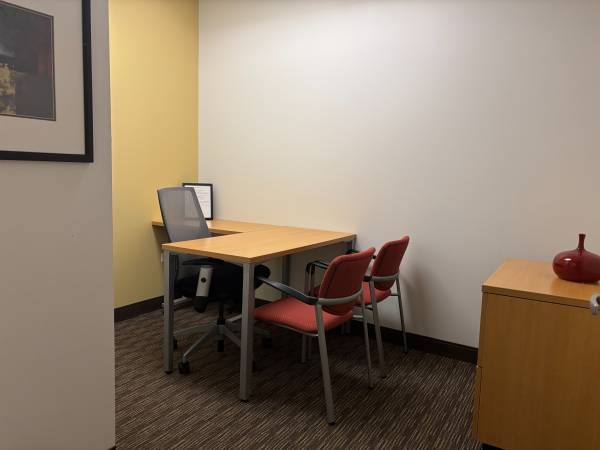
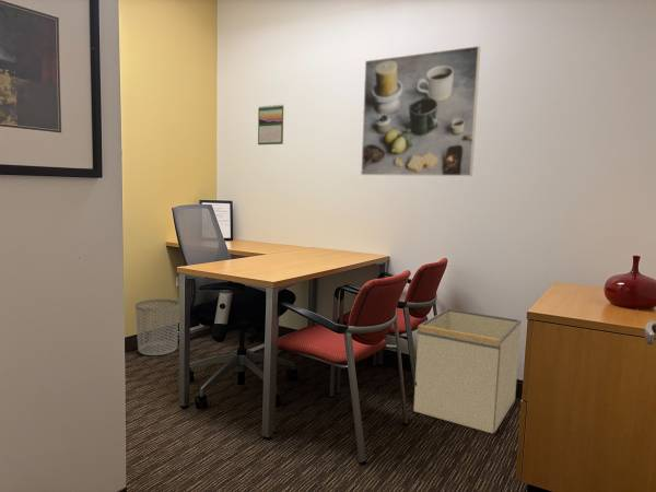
+ waste bin [134,297,180,356]
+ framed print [360,45,481,177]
+ storage bin [412,307,523,435]
+ calendar [257,104,285,145]
